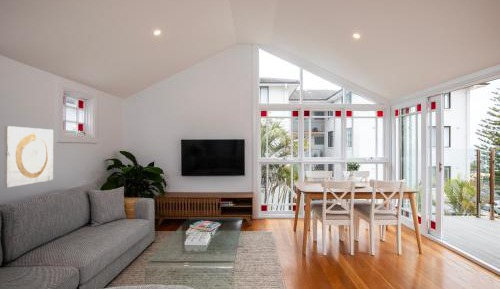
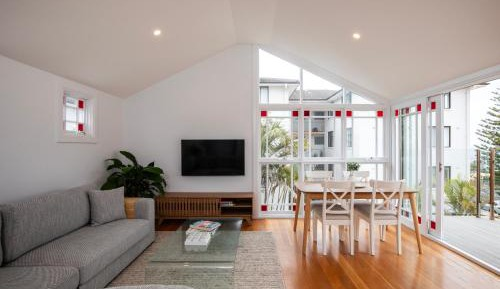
- wall art [3,125,54,189]
